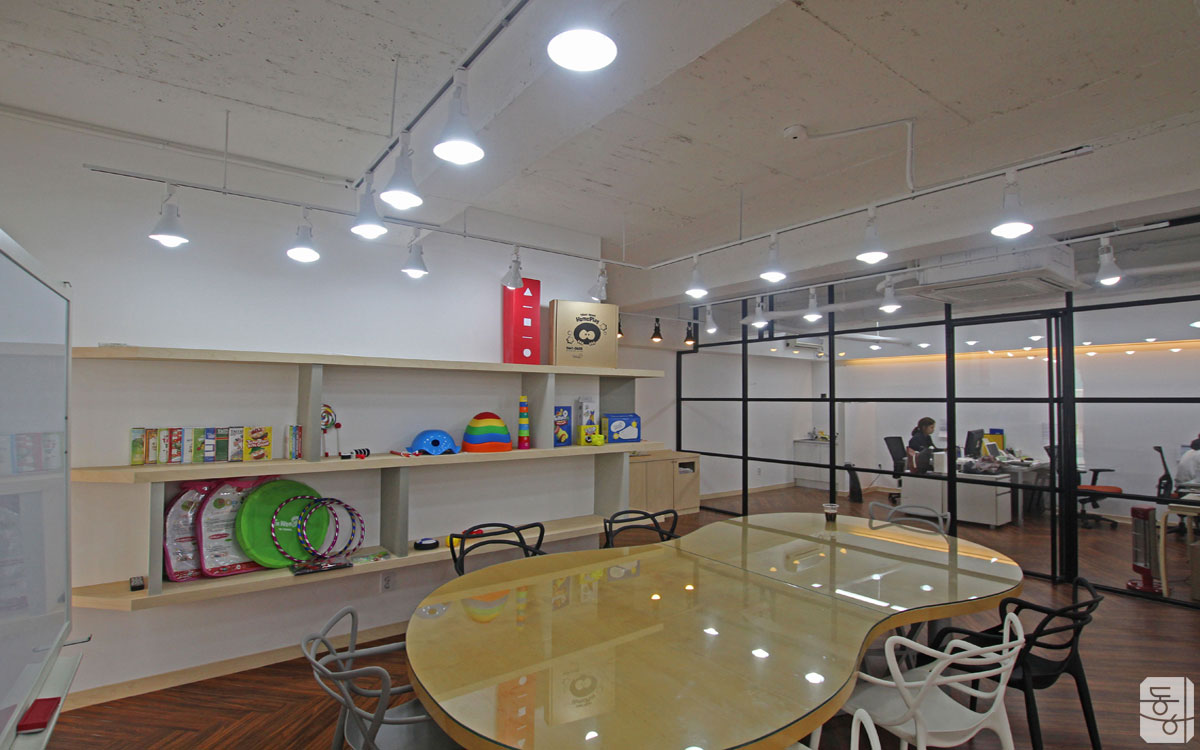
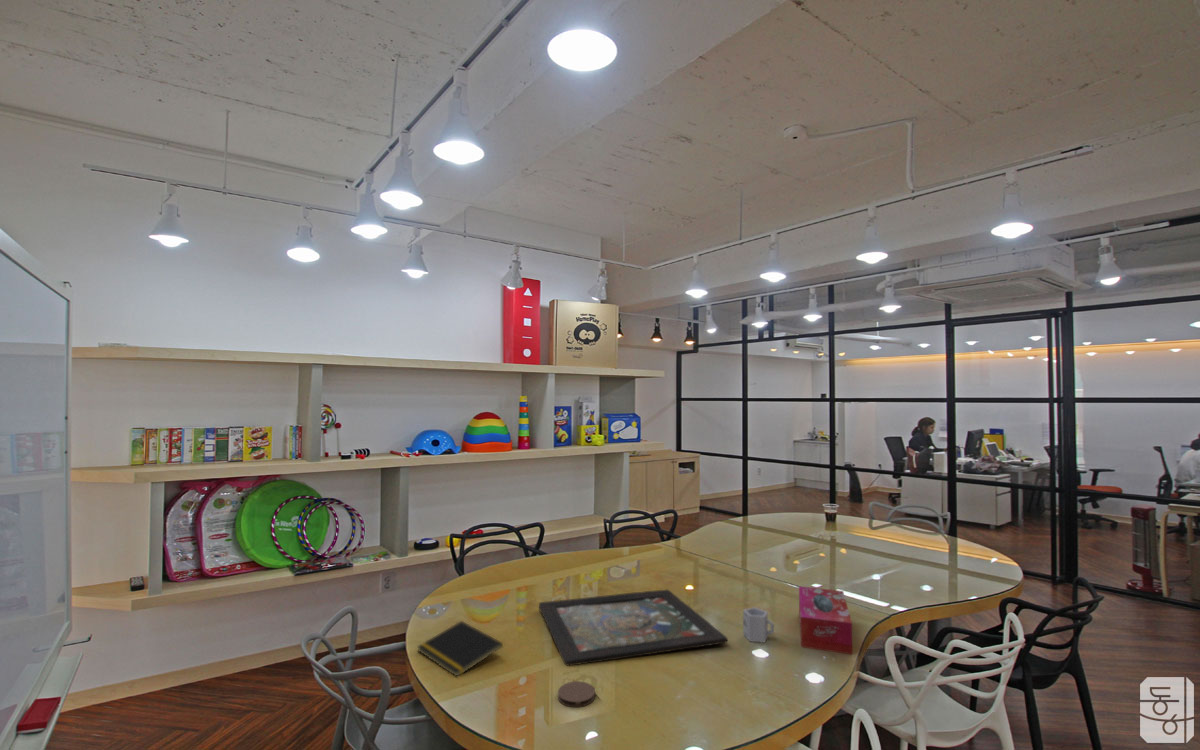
+ notepad [416,620,504,677]
+ coaster [557,680,596,708]
+ cup [742,606,775,643]
+ tissue box [798,585,853,655]
+ board game [538,589,729,667]
